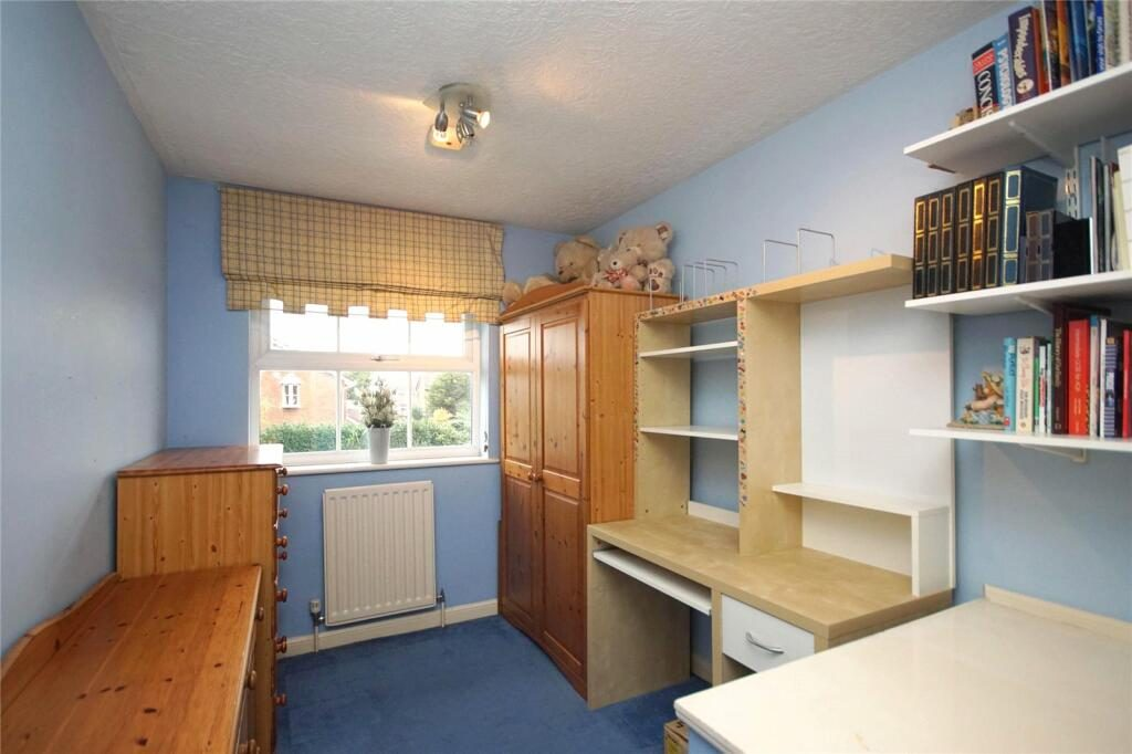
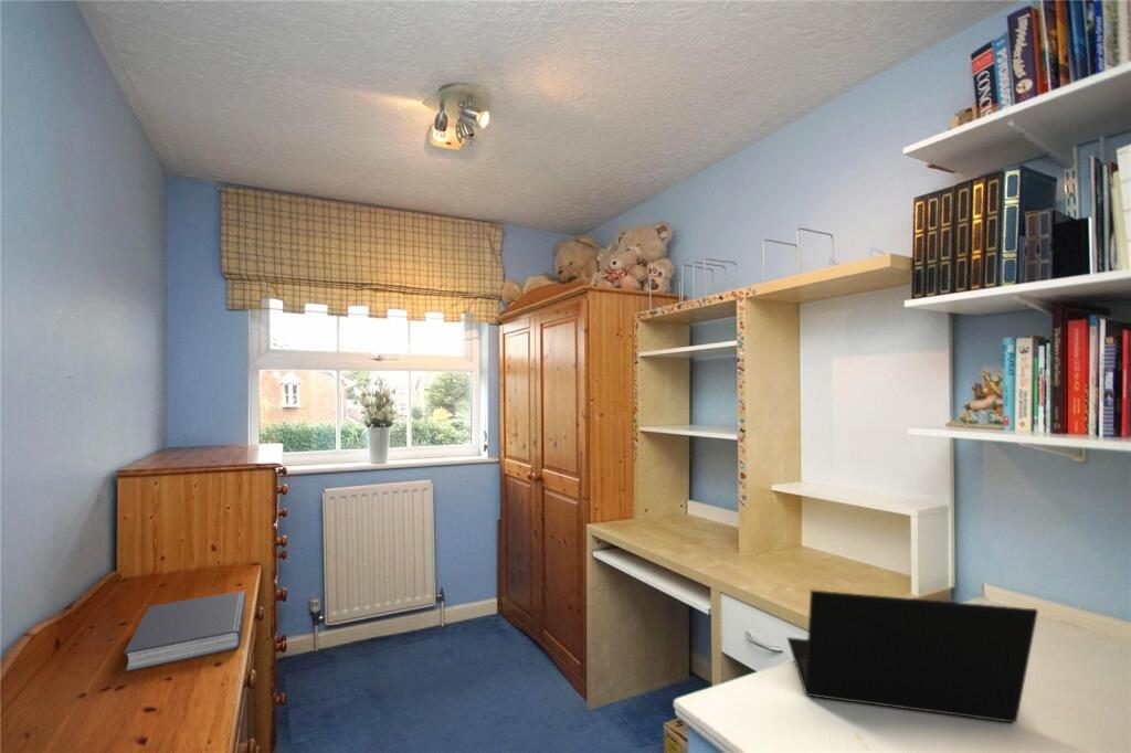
+ laptop [786,588,1039,724]
+ book [123,590,247,674]
